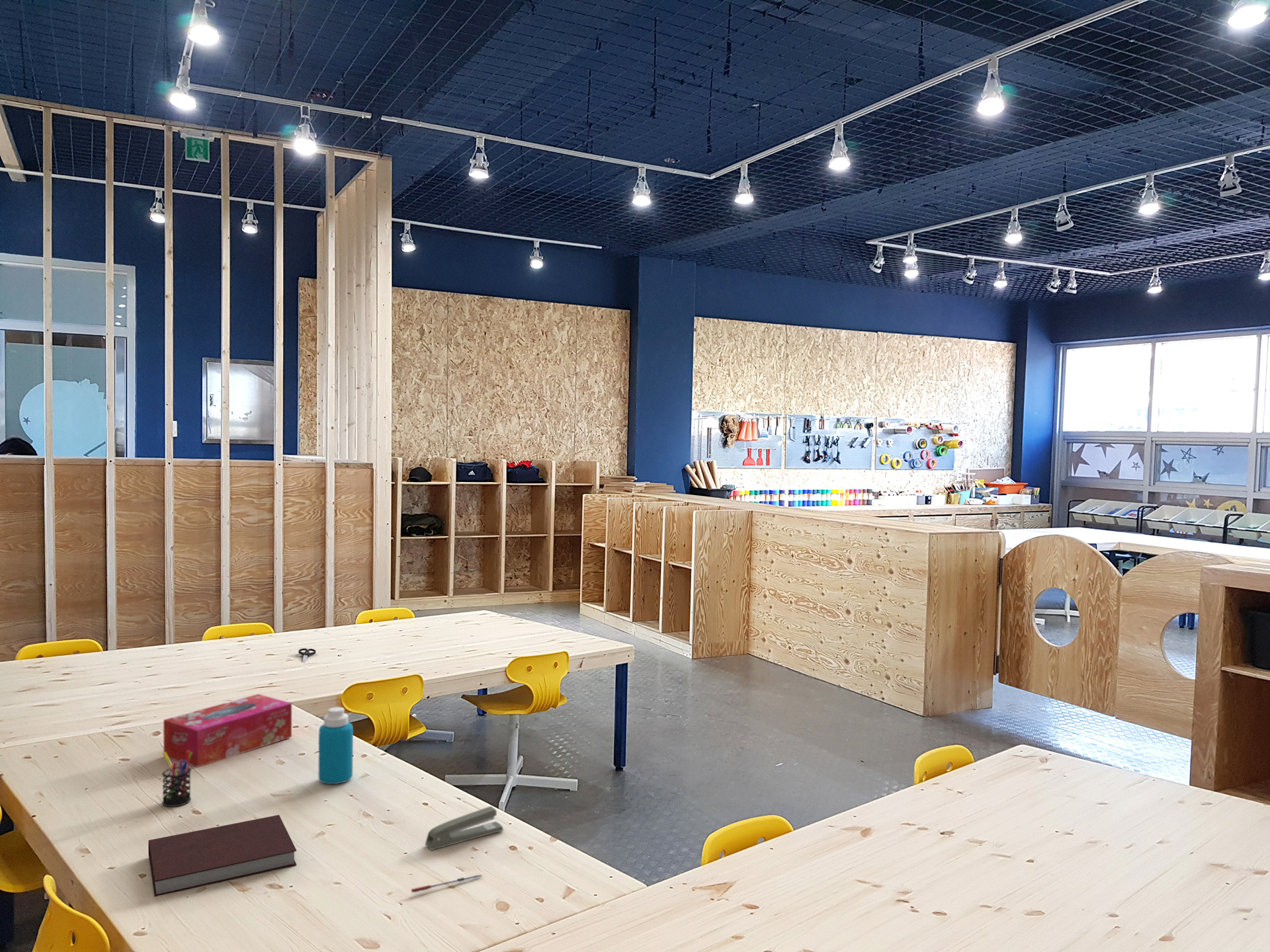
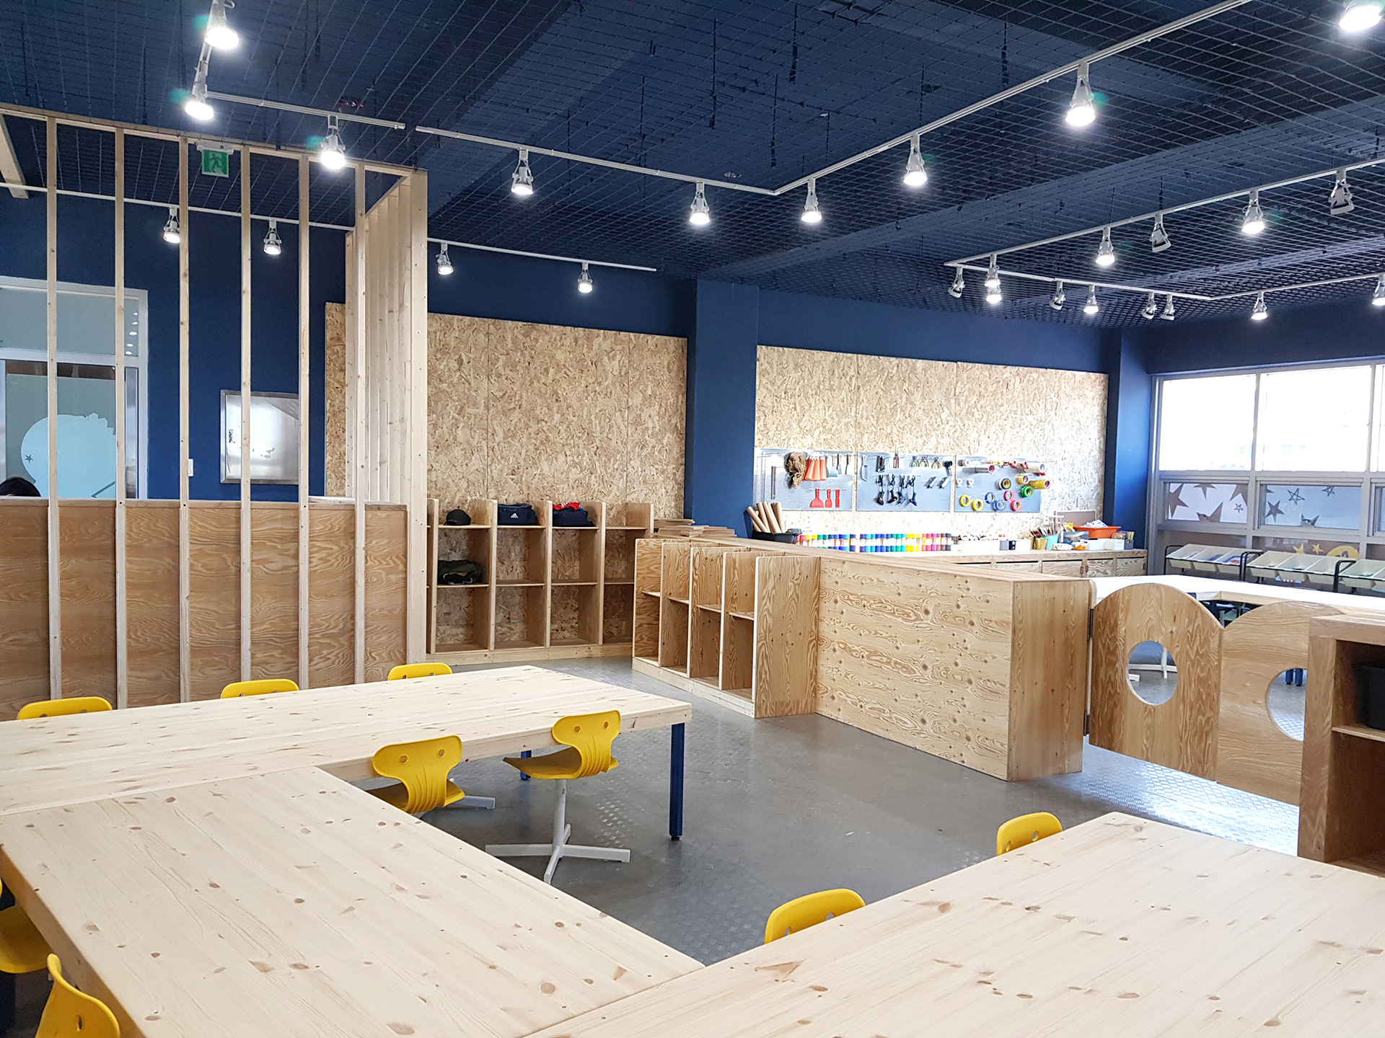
- pen holder [161,750,192,807]
- pen [411,874,483,893]
- scissors [298,648,316,663]
- stapler [425,806,504,851]
- tissue box [163,694,292,768]
- bottle [318,707,354,785]
- notebook [148,814,297,897]
